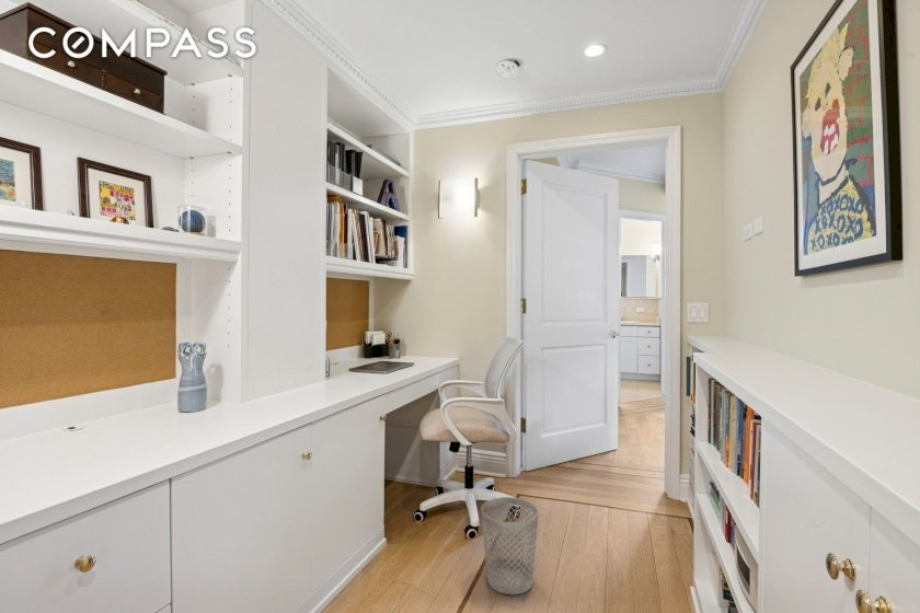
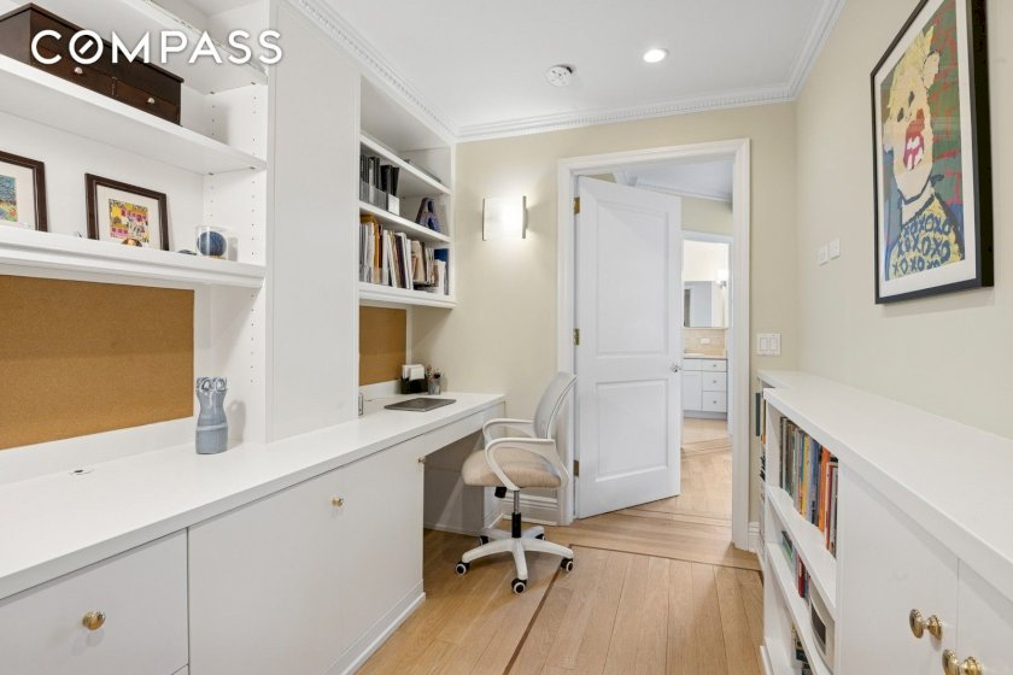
- wastebasket [480,496,540,595]
